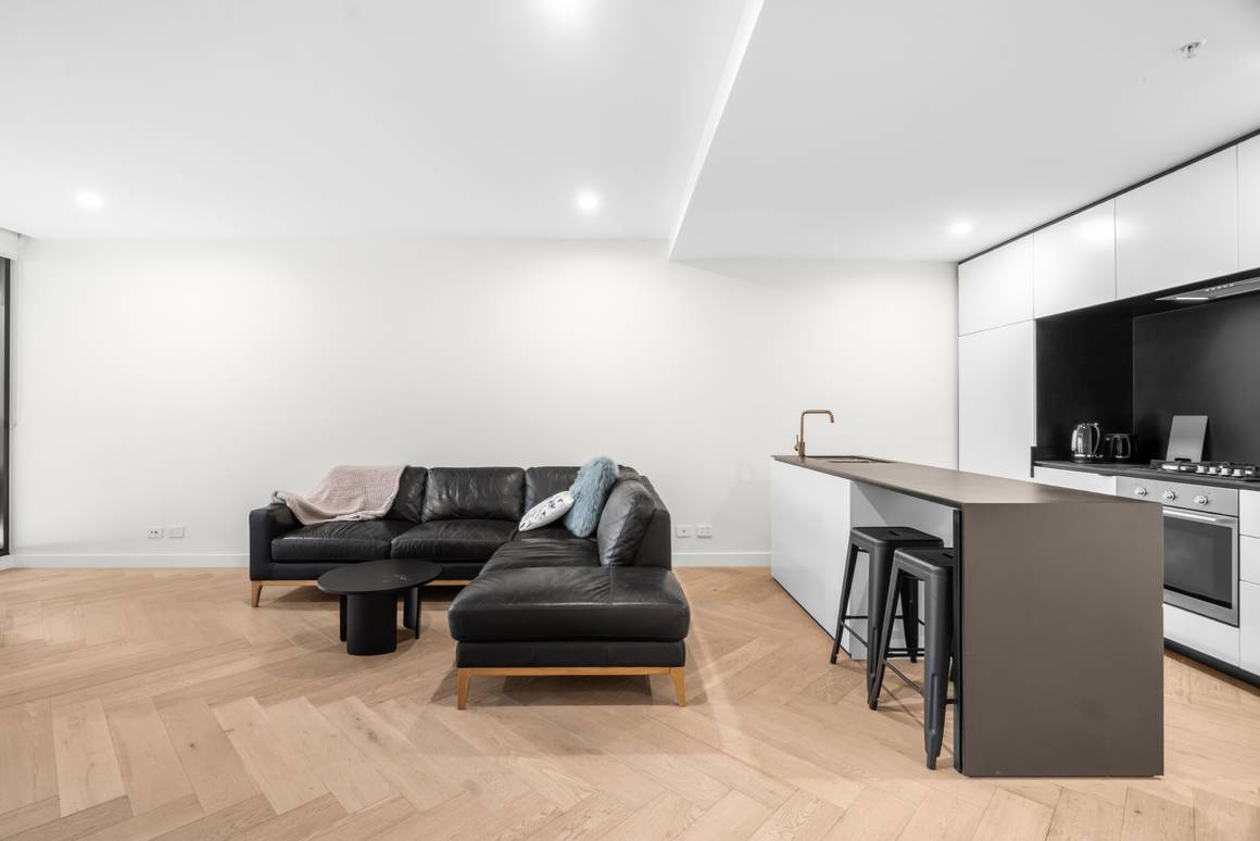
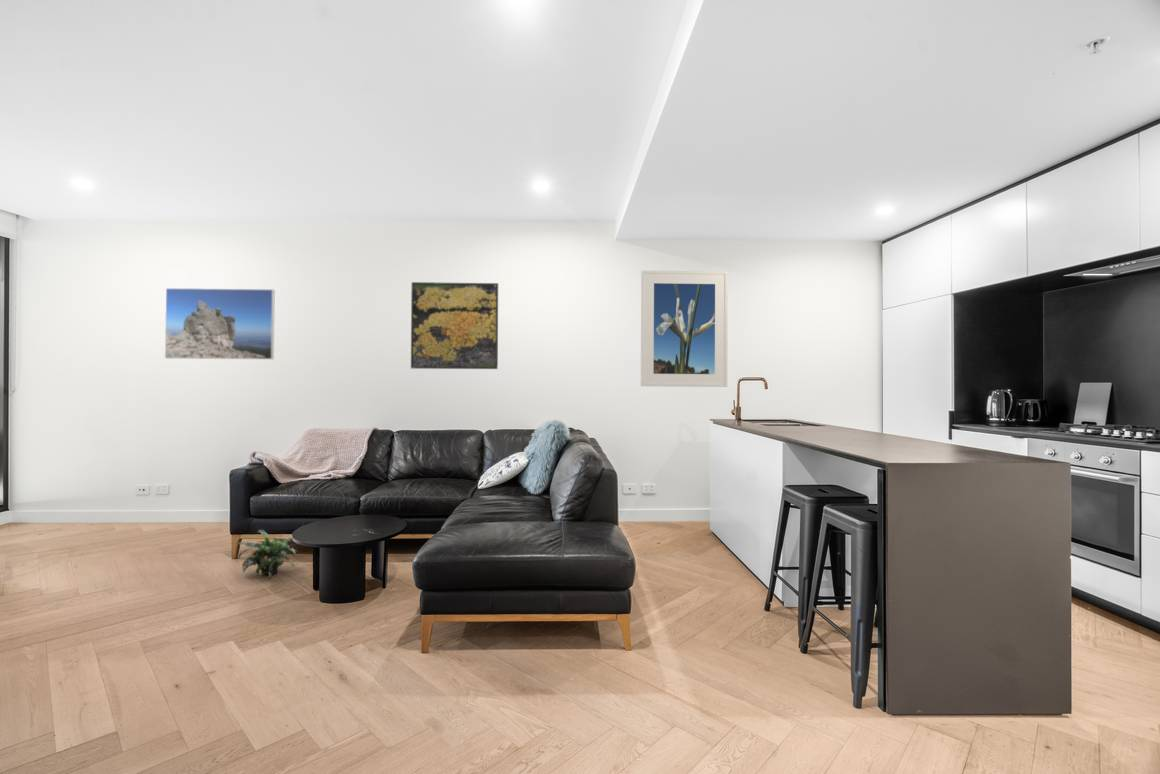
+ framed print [410,281,499,370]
+ potted plant [236,529,298,580]
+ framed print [640,270,729,388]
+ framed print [164,287,276,361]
